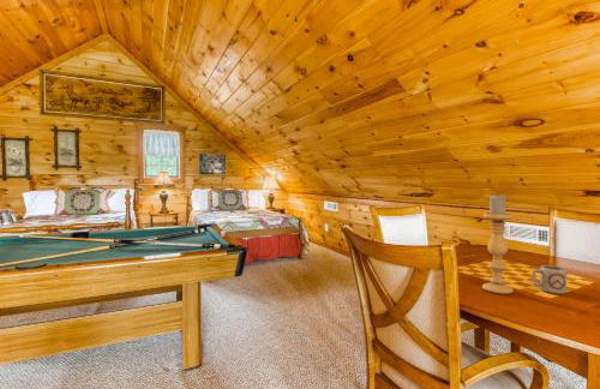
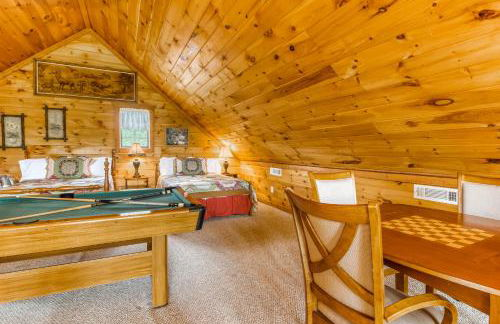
- cup [530,264,568,295]
- candle holder [481,192,515,295]
